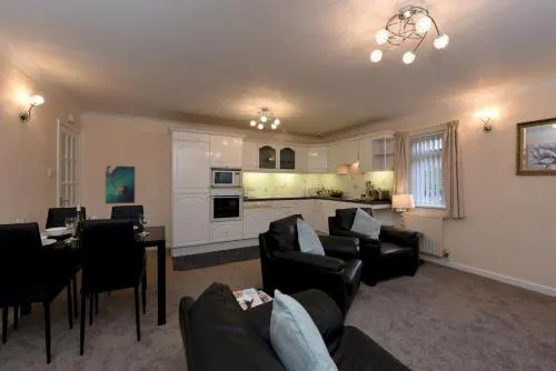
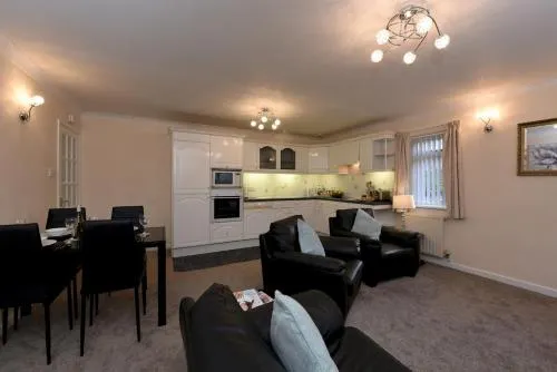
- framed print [105,164,137,205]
